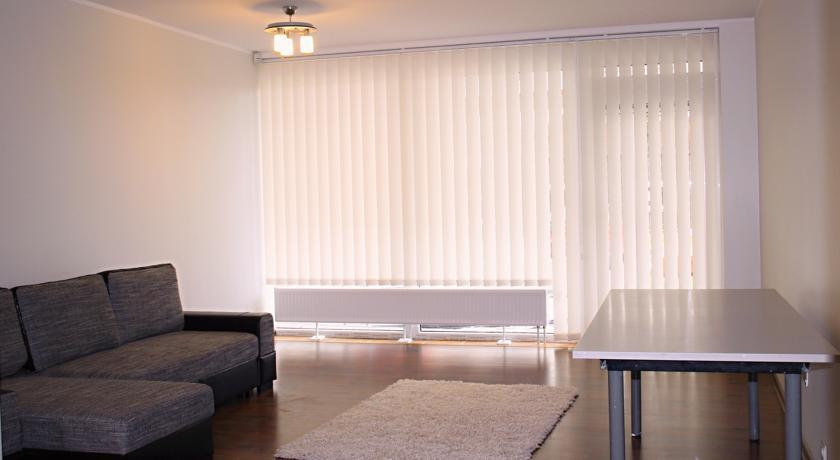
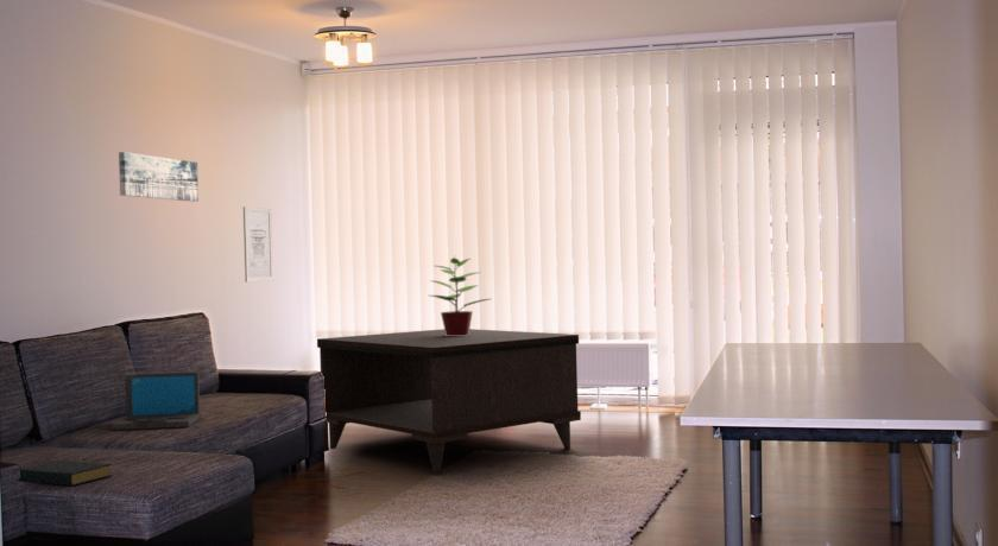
+ hardback book [15,459,113,487]
+ potted plant [429,256,491,336]
+ coffee table [316,328,582,474]
+ laptop [110,370,201,431]
+ wall art [118,151,200,203]
+ wall art [242,205,274,284]
